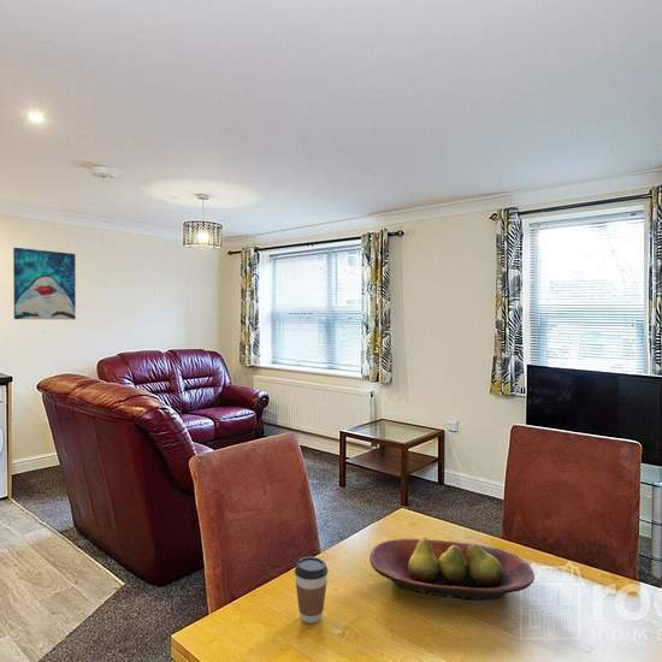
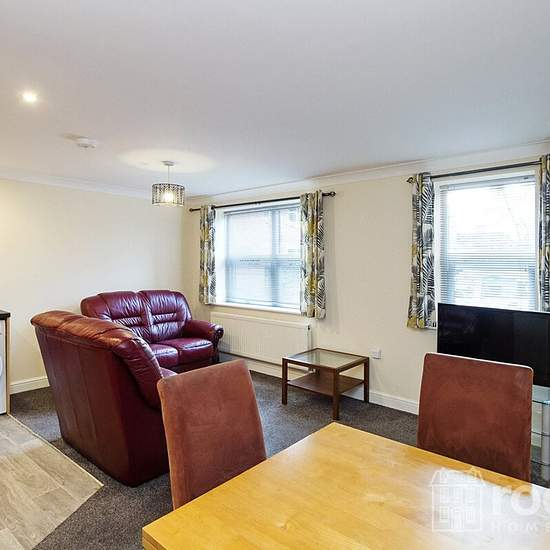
- wall art [12,247,77,321]
- fruit bowl [368,537,536,602]
- coffee cup [294,556,330,625]
